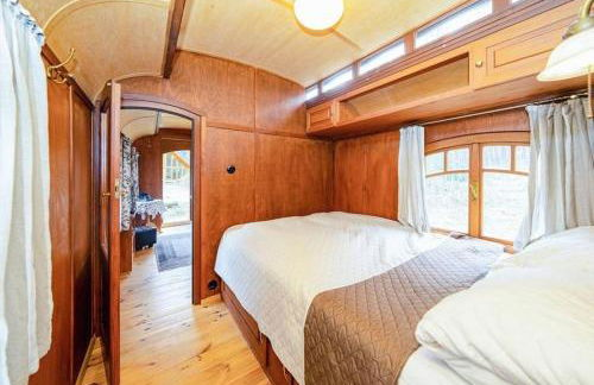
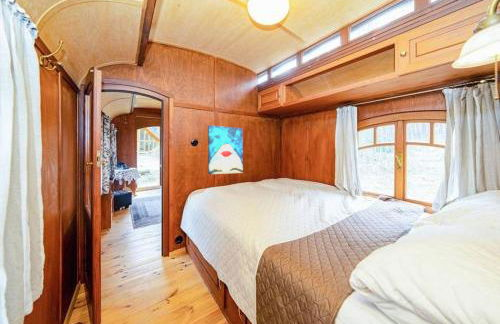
+ wall art [207,124,244,175]
